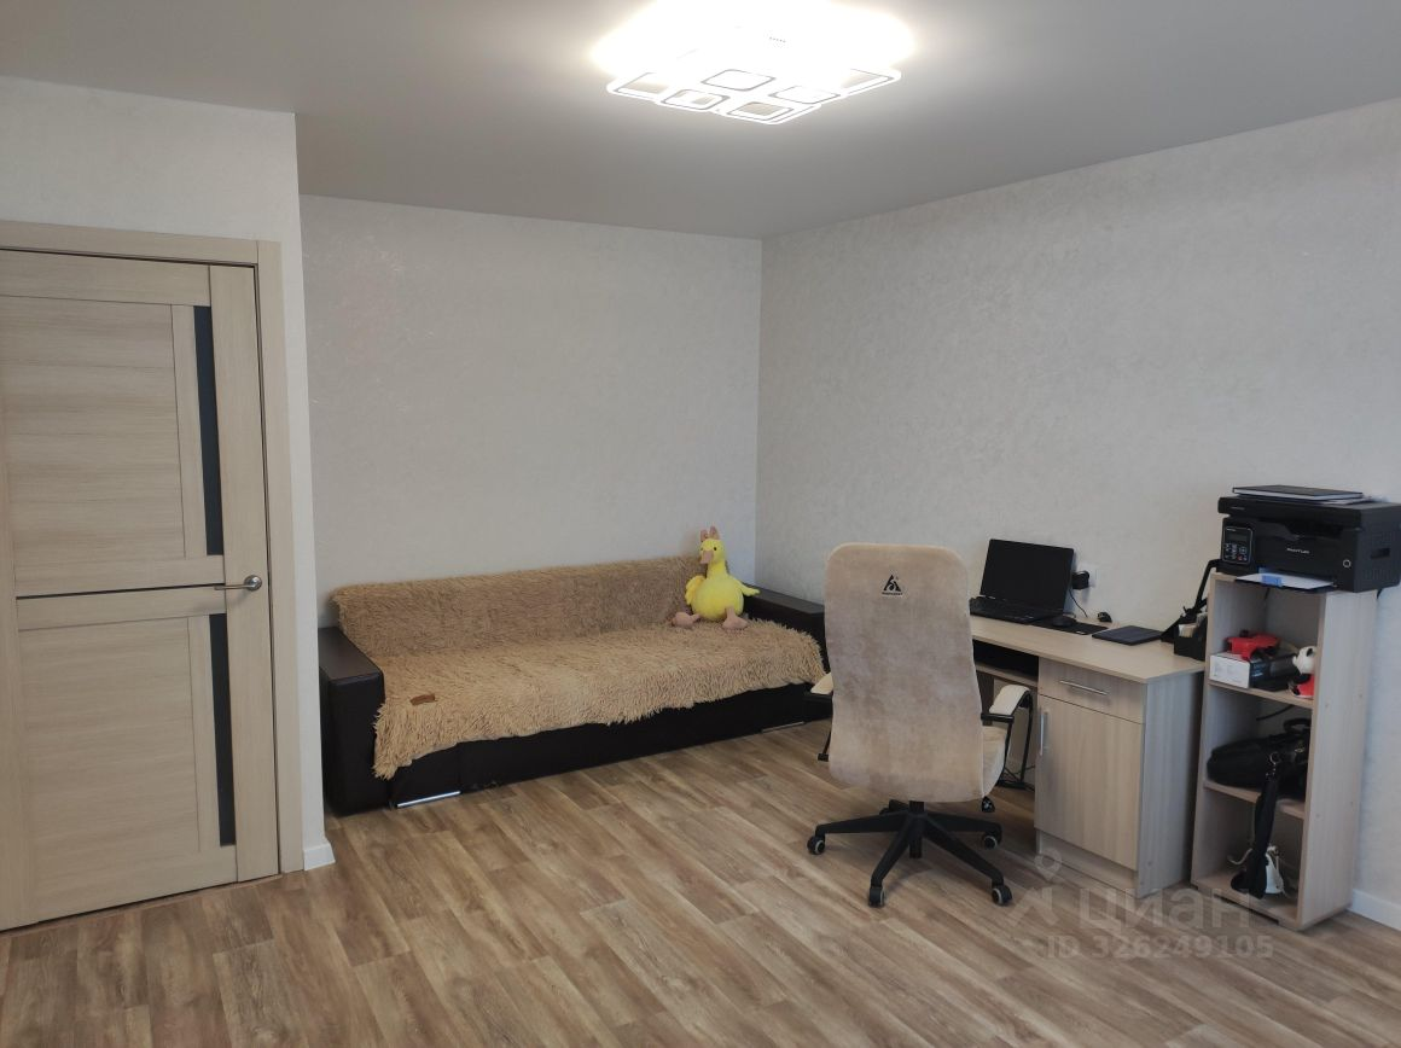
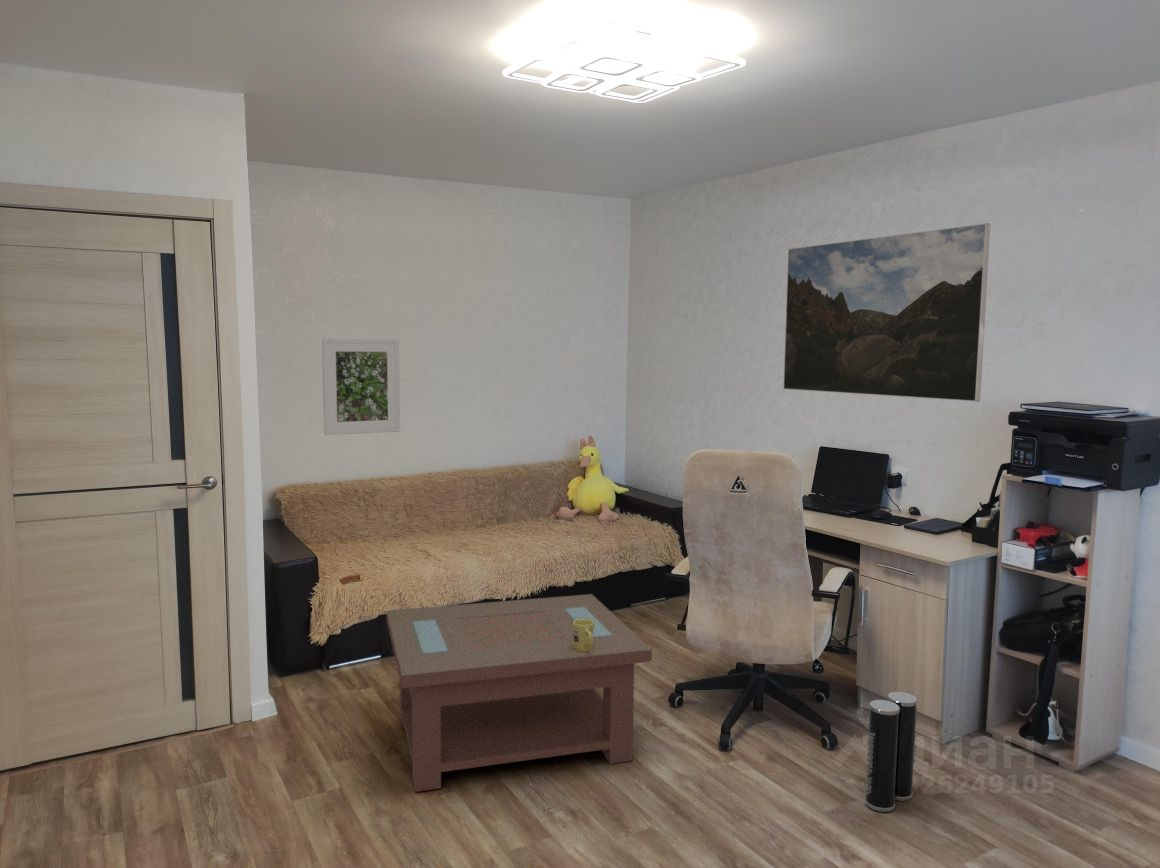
+ coffee table [385,593,653,793]
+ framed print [321,338,401,436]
+ mug [573,618,594,651]
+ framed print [782,222,991,403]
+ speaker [864,691,919,813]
